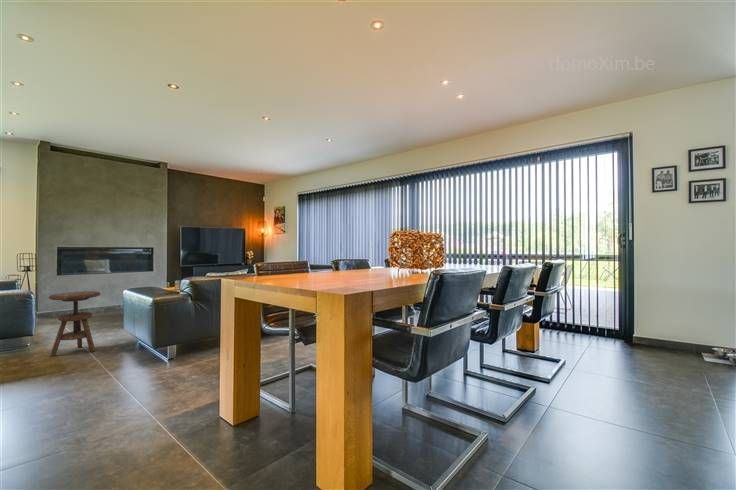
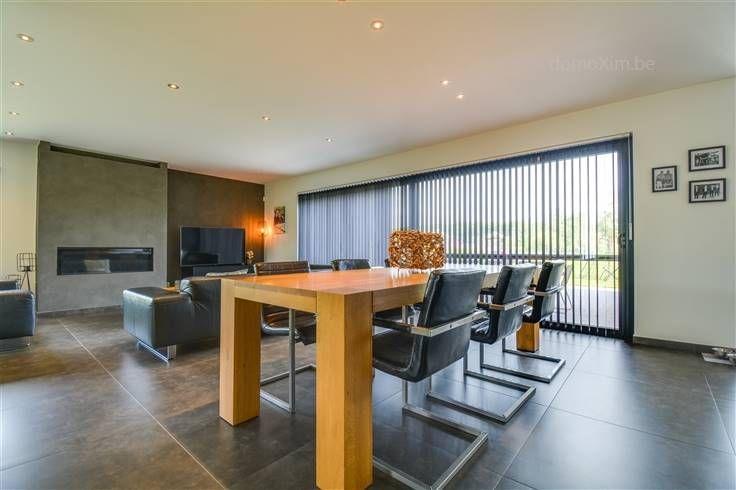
- side table [48,290,102,358]
